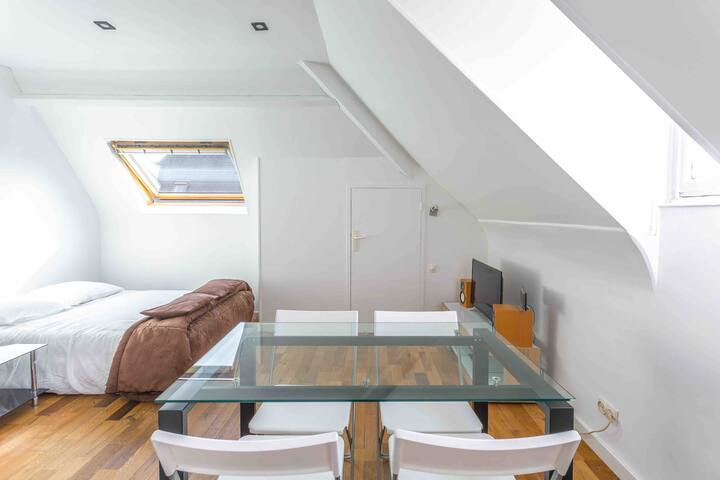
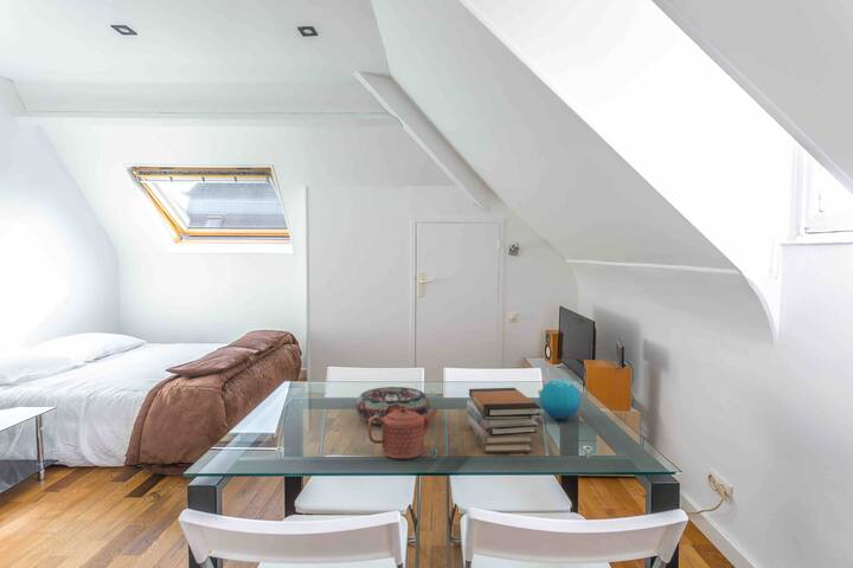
+ decorative orb [539,377,582,420]
+ teapot [367,404,438,459]
+ decorative bowl [354,386,431,426]
+ book stack [466,387,541,453]
